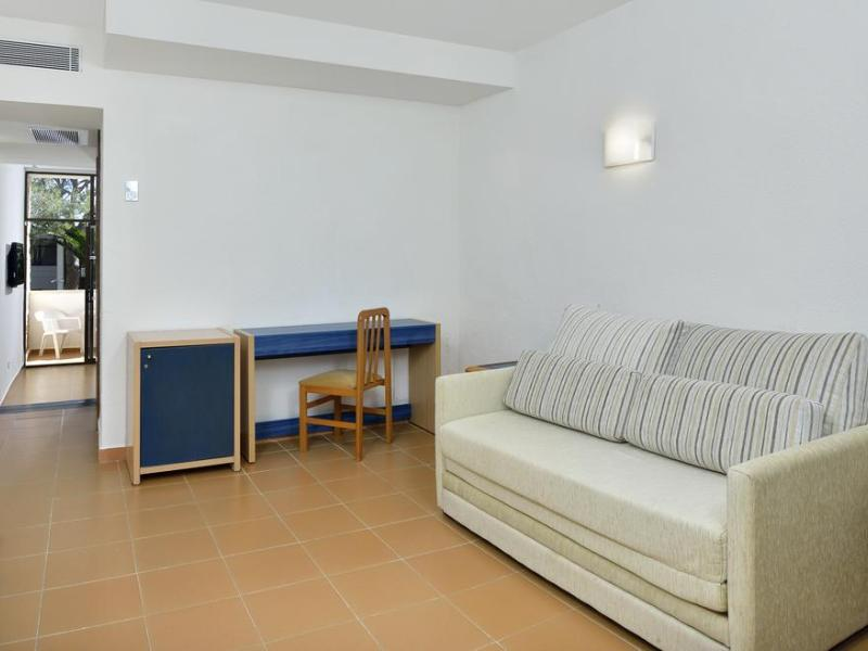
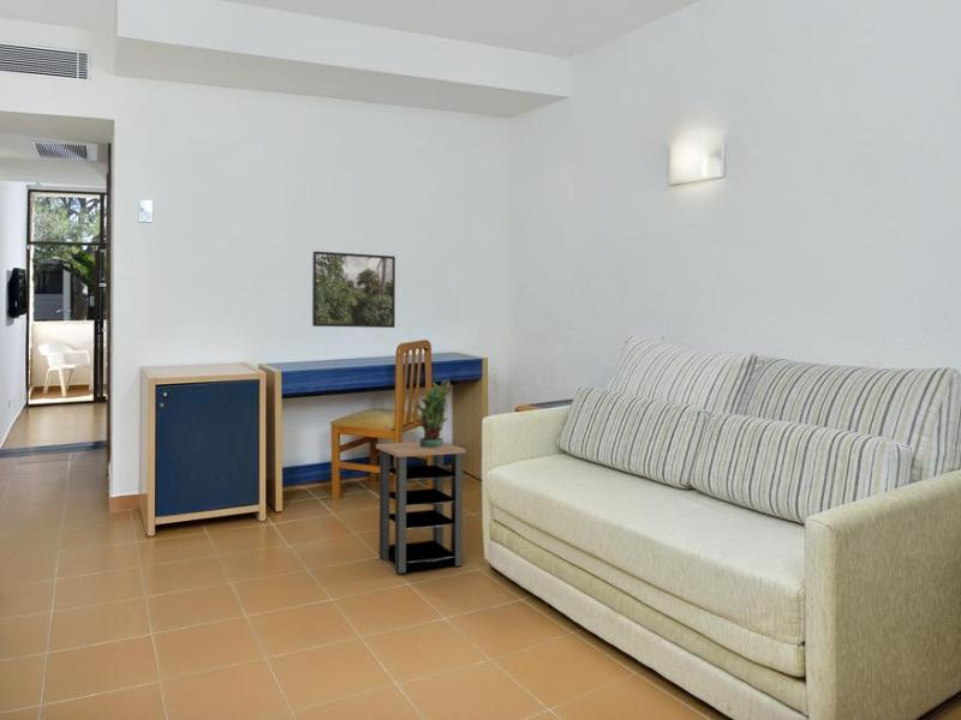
+ potted plant [408,378,452,448]
+ side table [375,440,467,574]
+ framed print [311,250,396,329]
